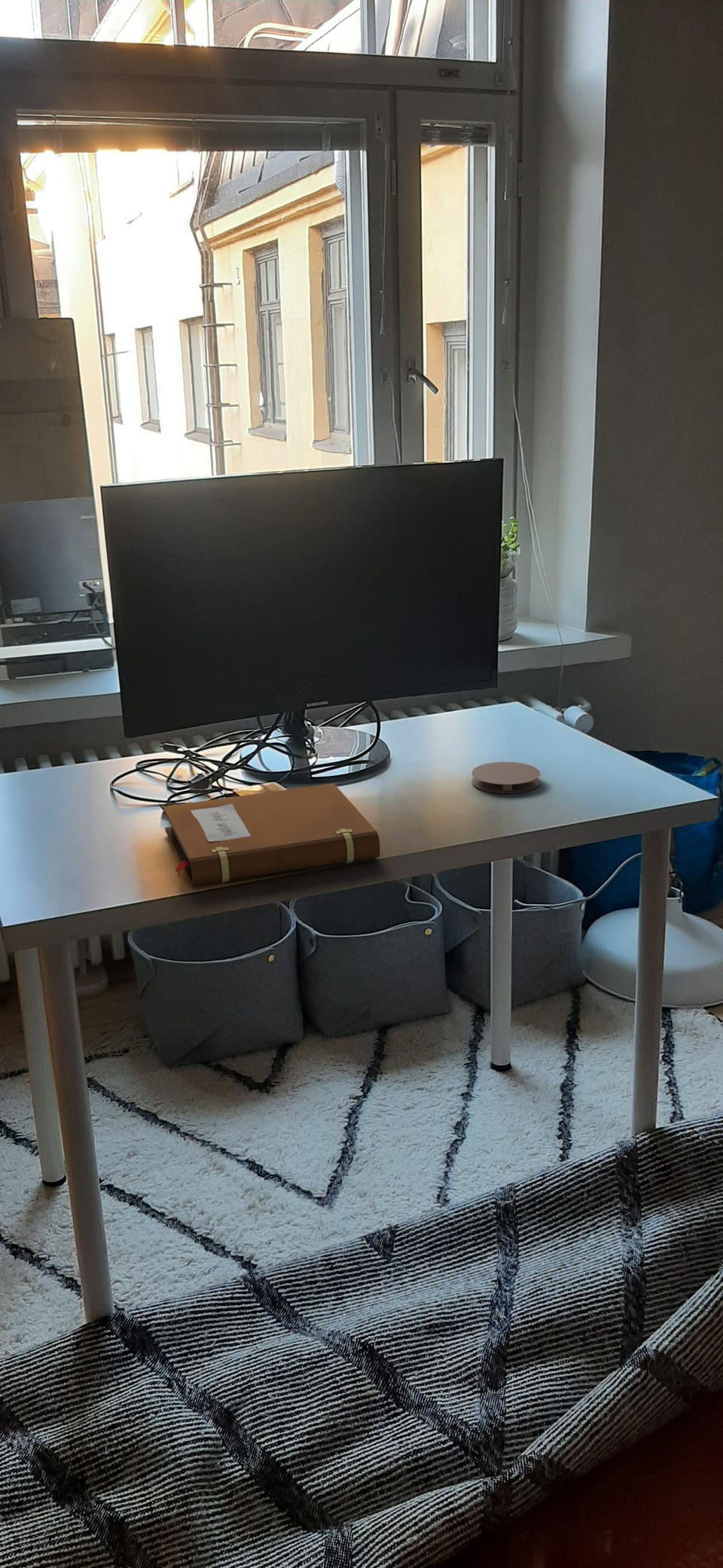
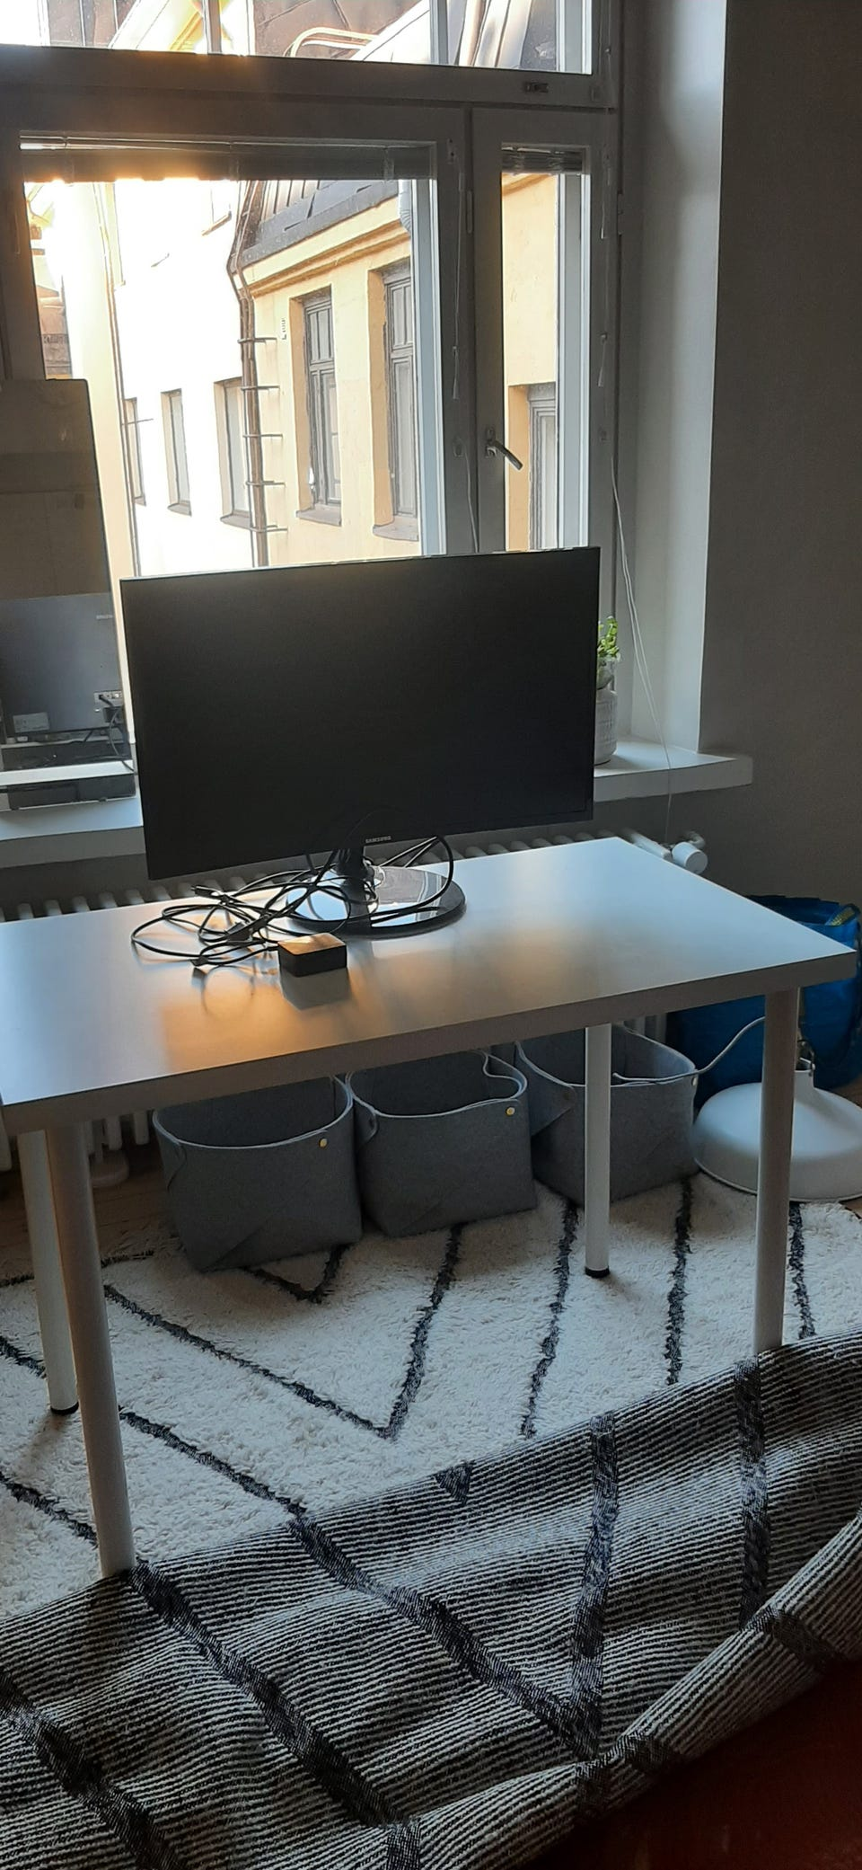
- coaster [471,761,541,794]
- notebook [163,783,381,887]
